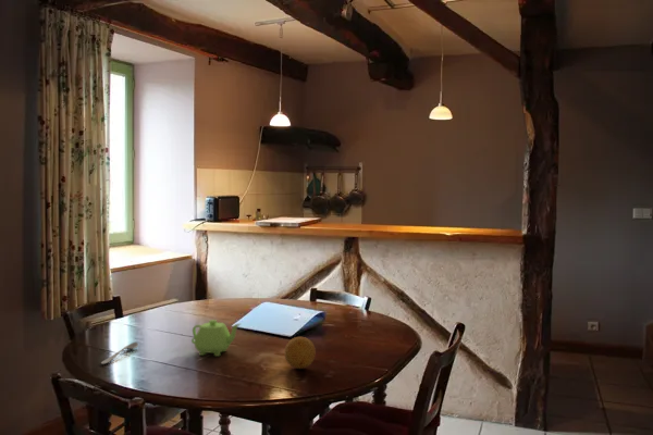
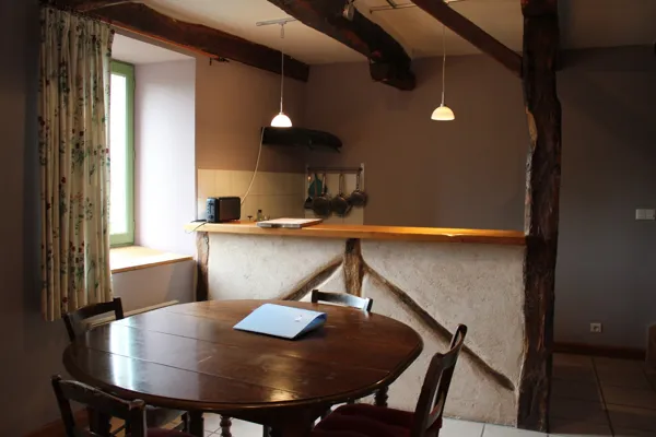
- teapot [190,319,242,357]
- fruit [283,336,317,370]
- spoon [100,341,139,365]
